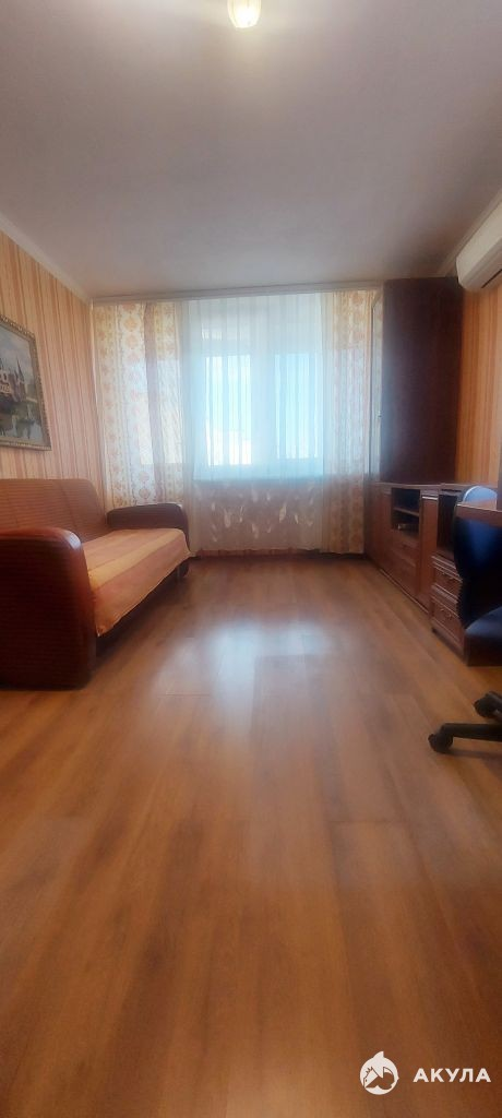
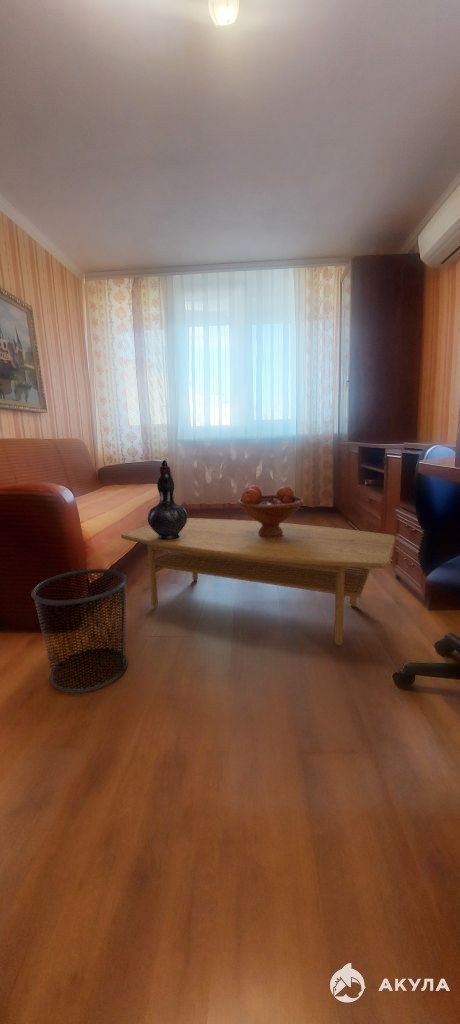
+ decorative vase [147,459,188,540]
+ fruit bowl [236,484,305,537]
+ waste bin [30,568,129,694]
+ coffee table [120,517,397,647]
